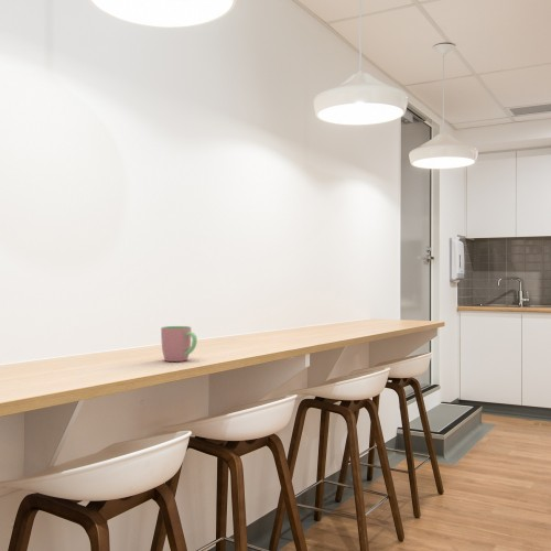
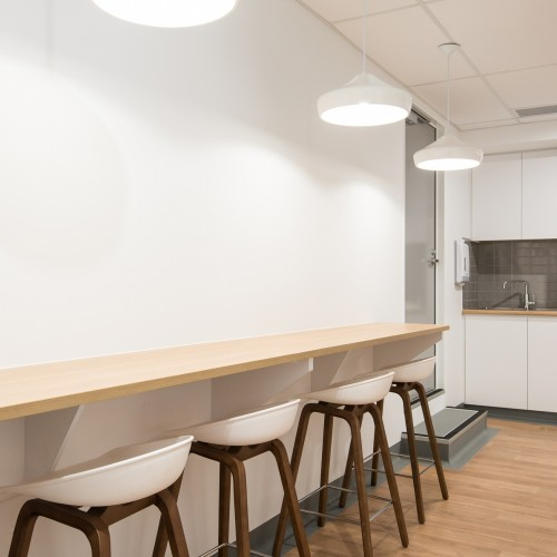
- cup [160,325,198,363]
